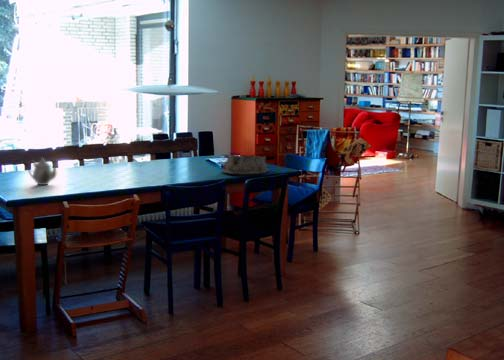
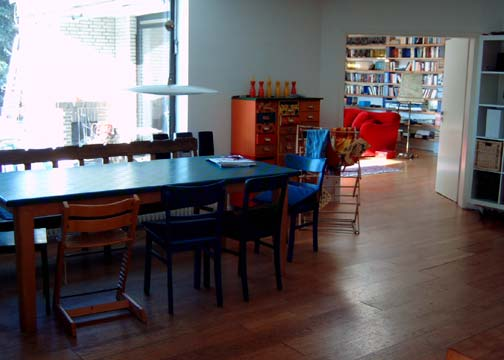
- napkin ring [221,153,270,175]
- teapot [26,156,59,186]
